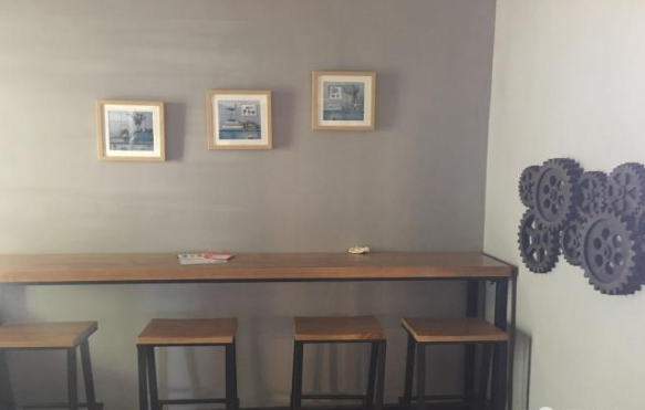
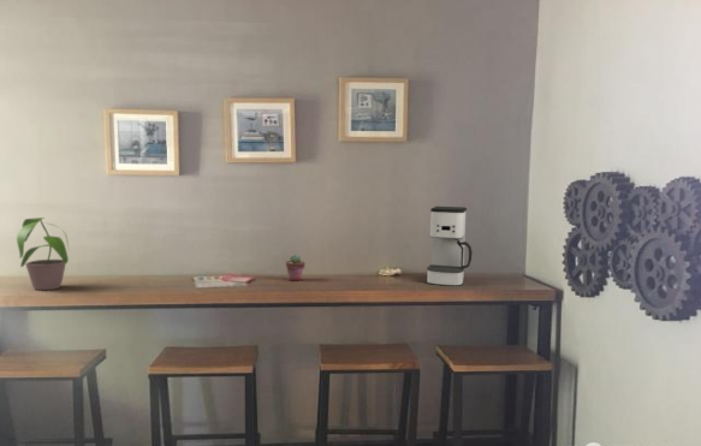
+ coffee maker [426,206,474,287]
+ potted plant [16,216,70,291]
+ potted succulent [285,254,307,281]
